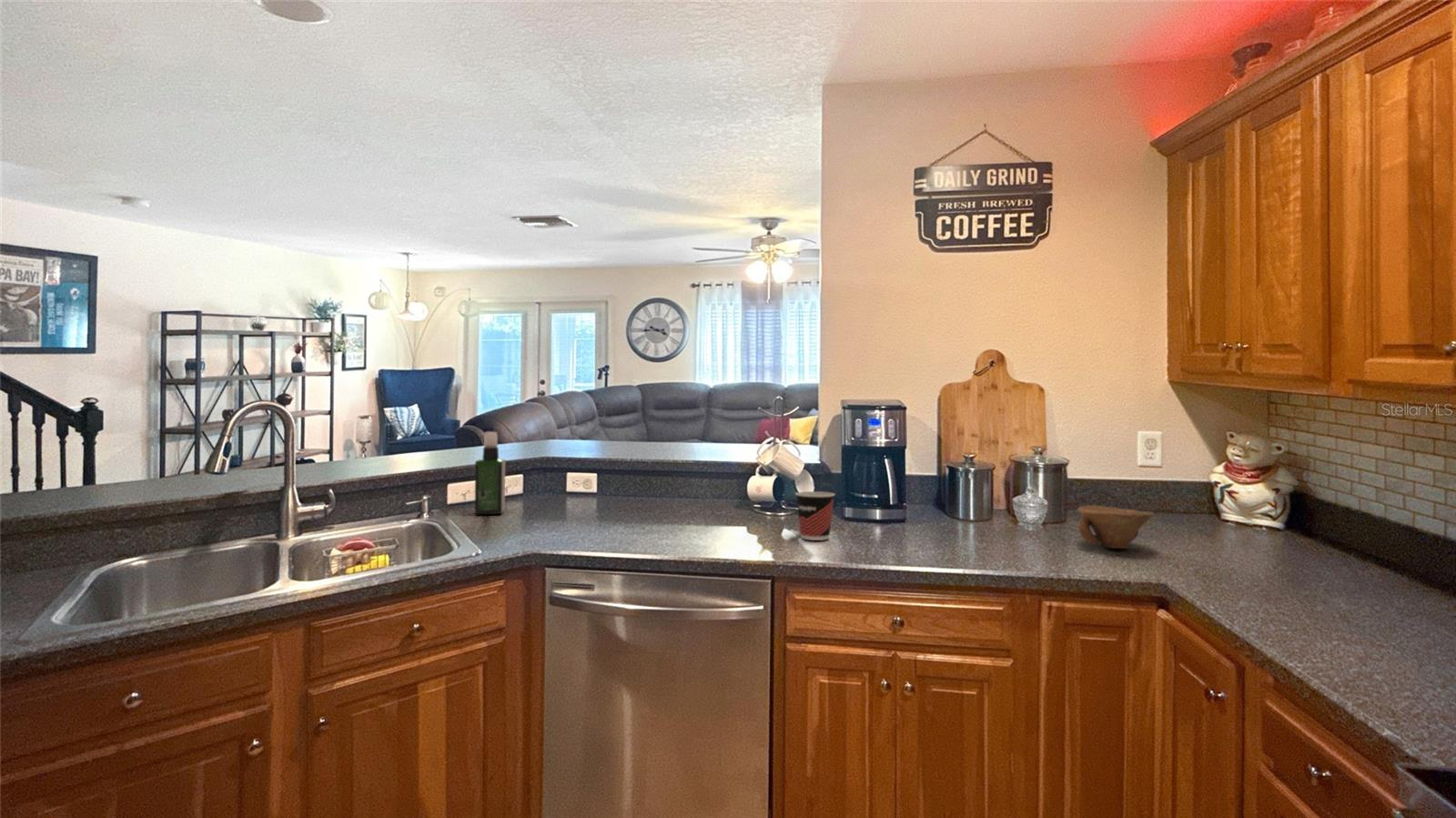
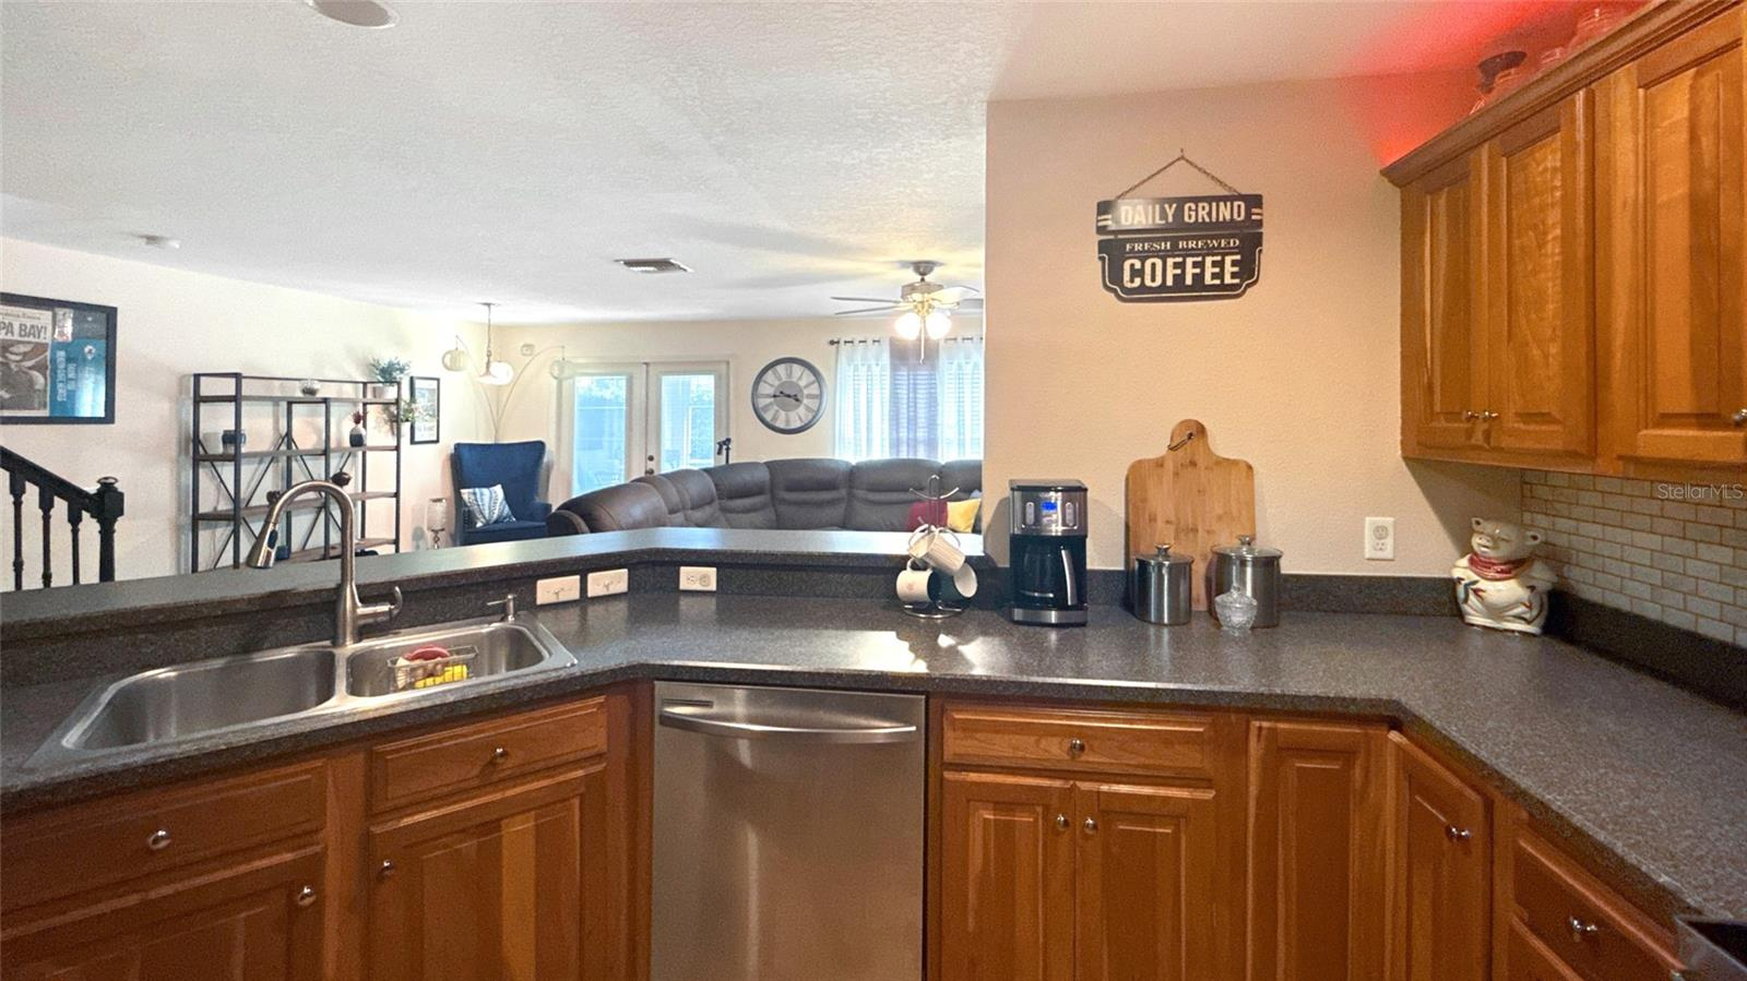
- bowl [1077,504,1155,550]
- cup [794,490,836,541]
- spray bottle [474,431,506,515]
